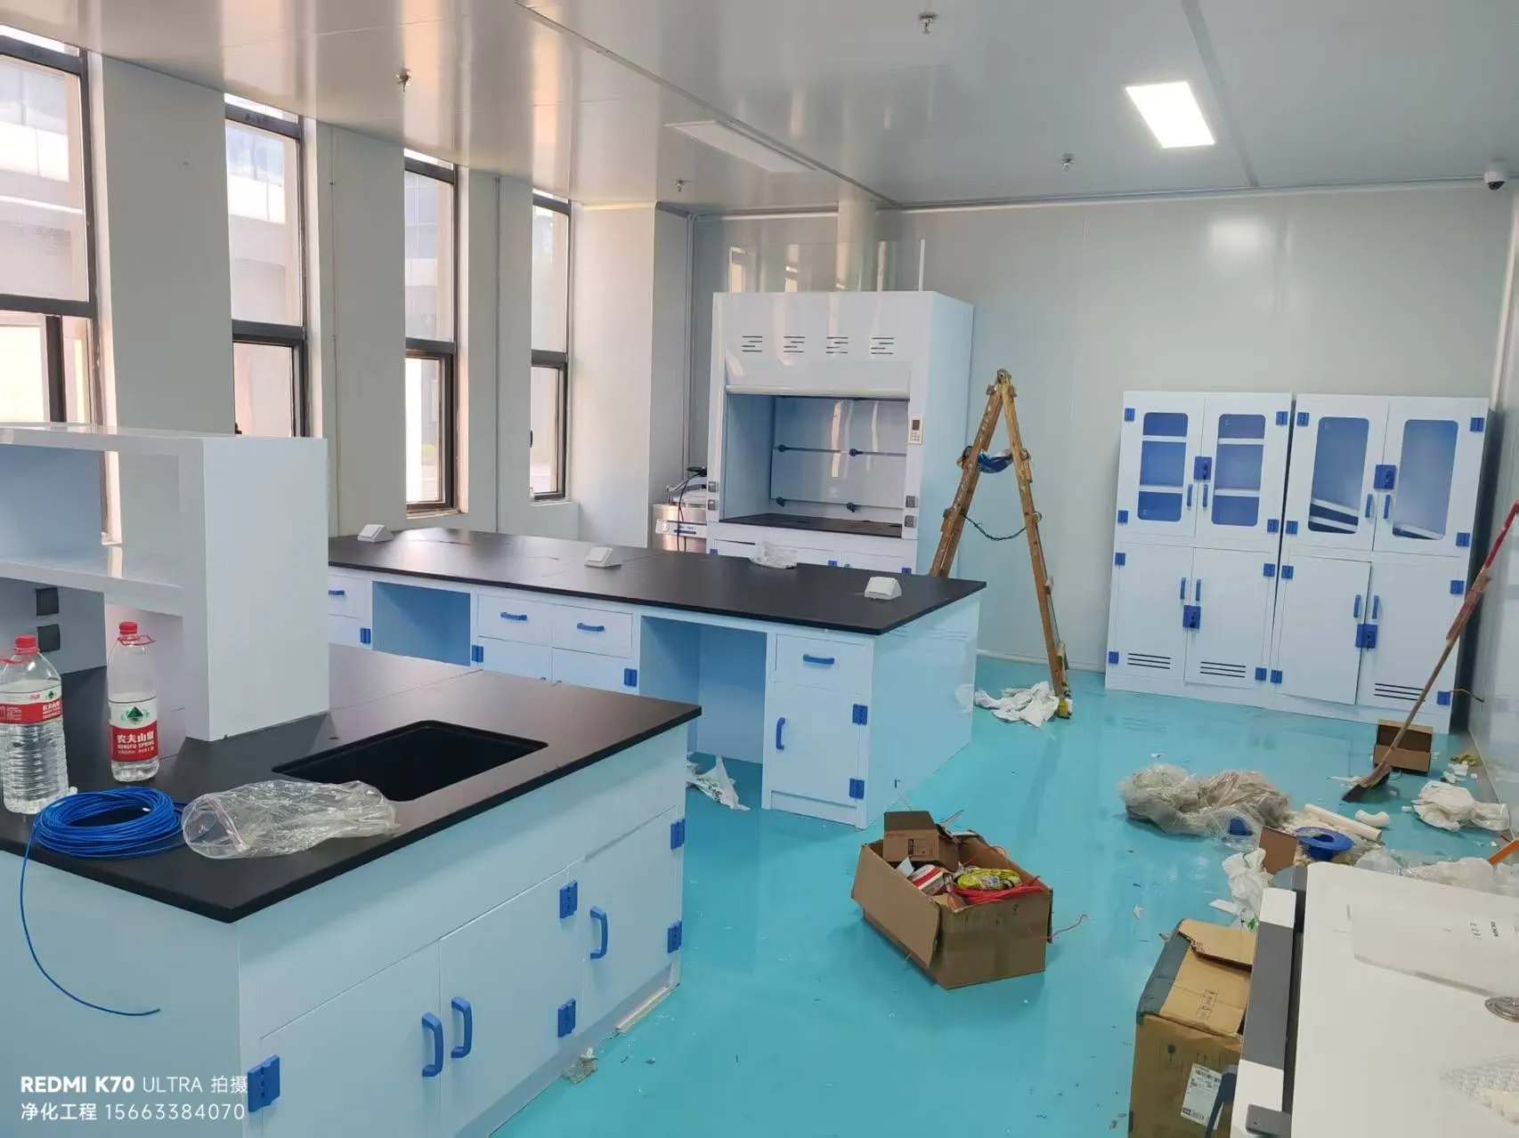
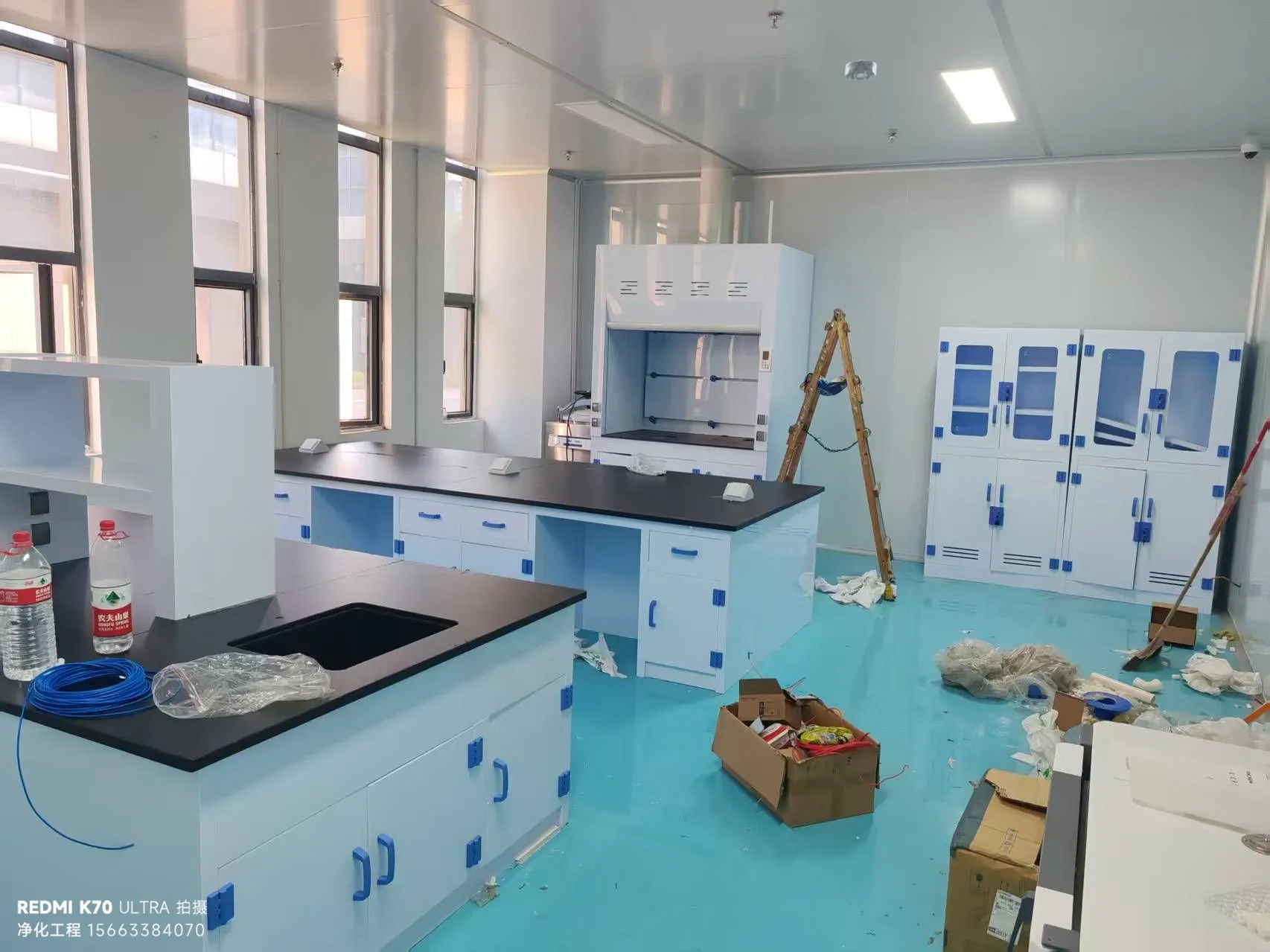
+ smoke detector [844,60,878,81]
